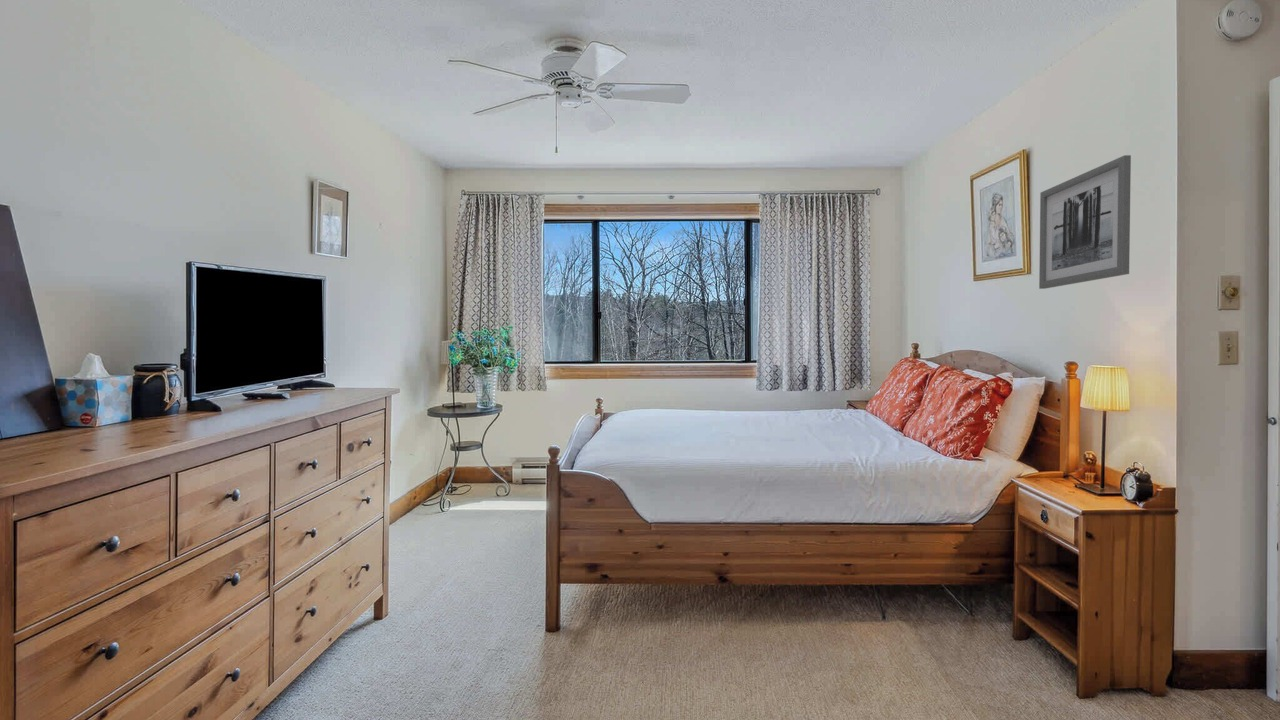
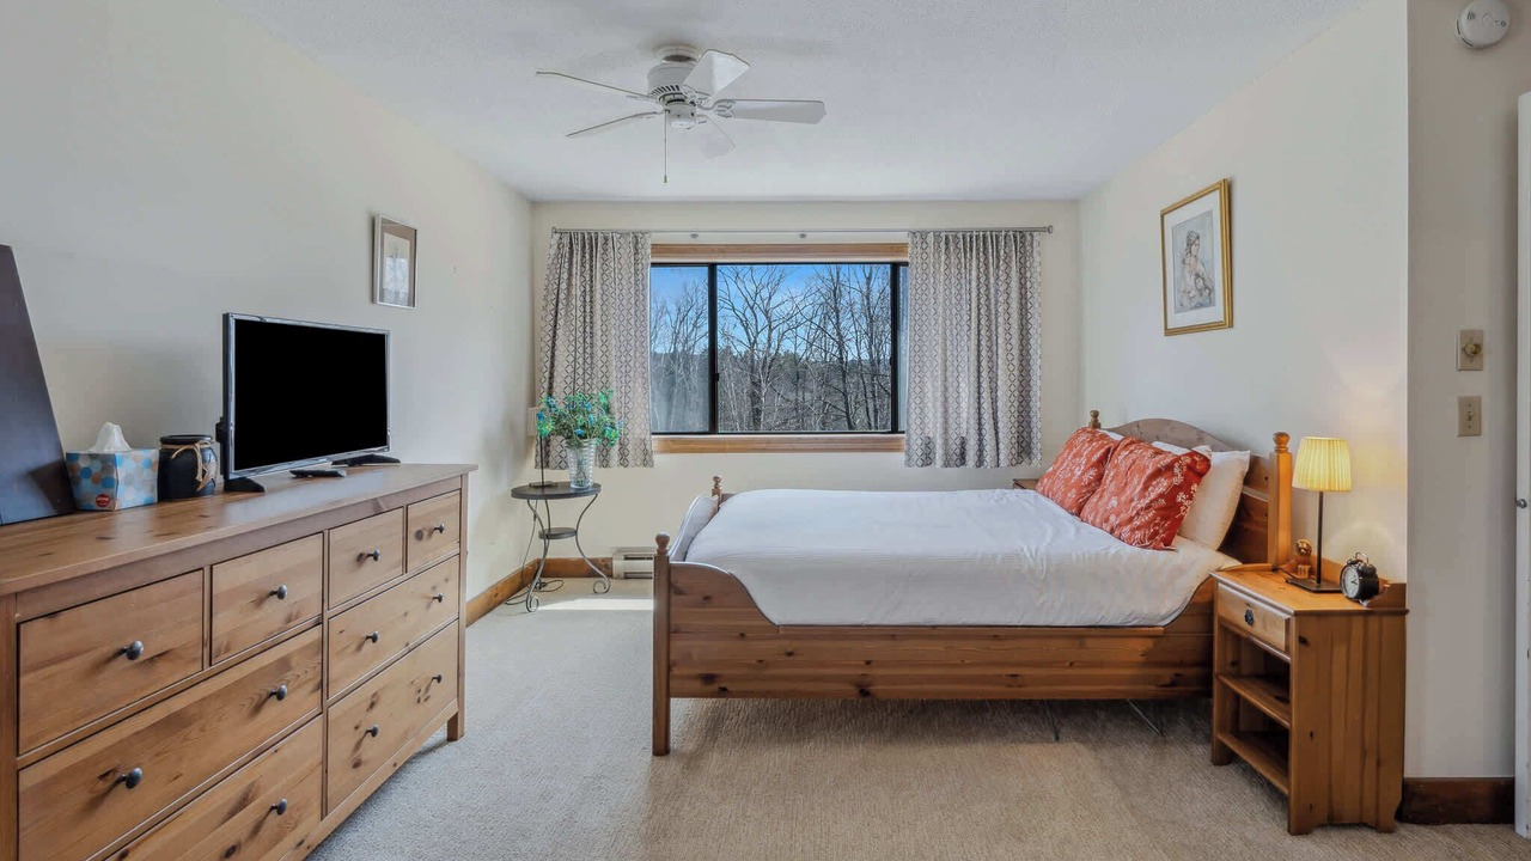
- wall art [1038,154,1132,290]
